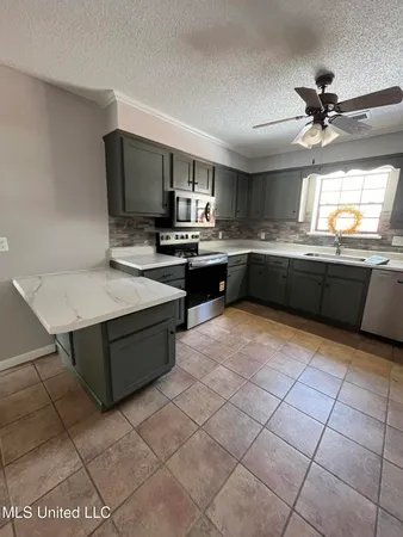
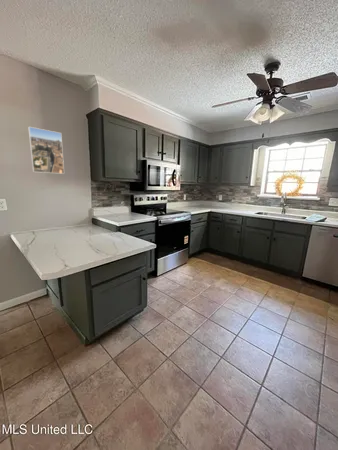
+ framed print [27,126,65,175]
